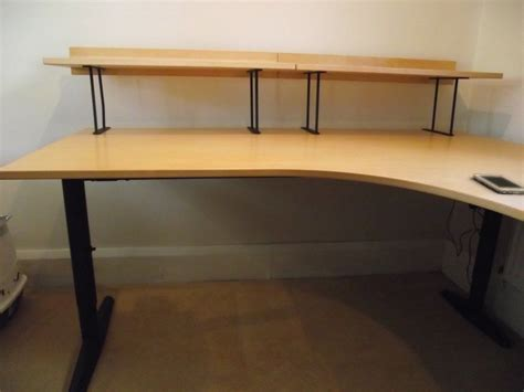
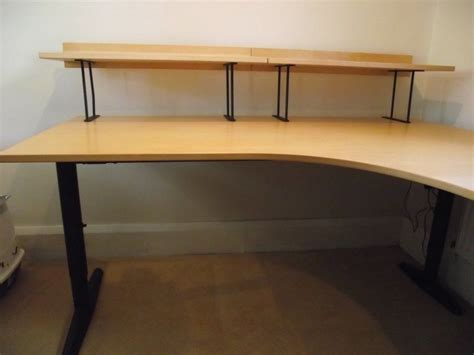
- cell phone [472,173,524,195]
